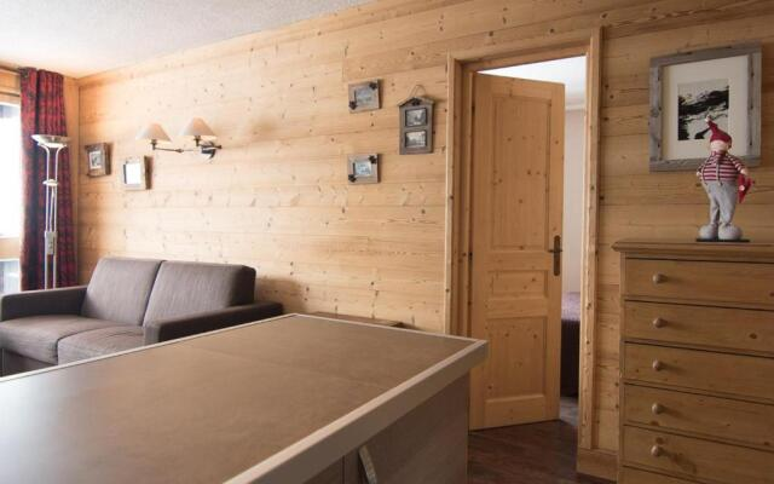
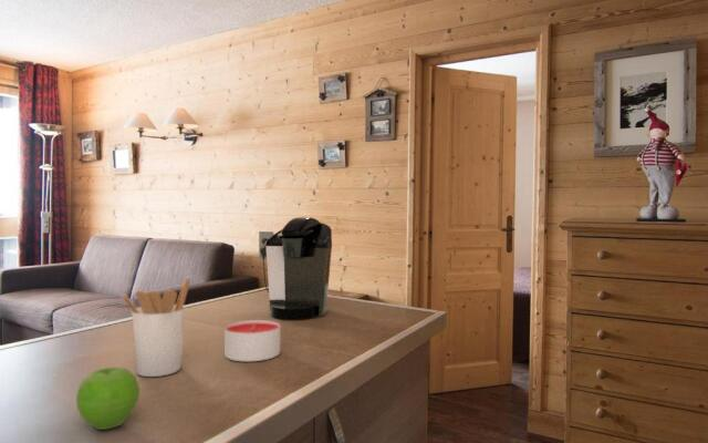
+ utensil holder [119,277,191,378]
+ candle [223,319,281,362]
+ fruit [75,367,140,431]
+ coffee maker [258,216,333,320]
